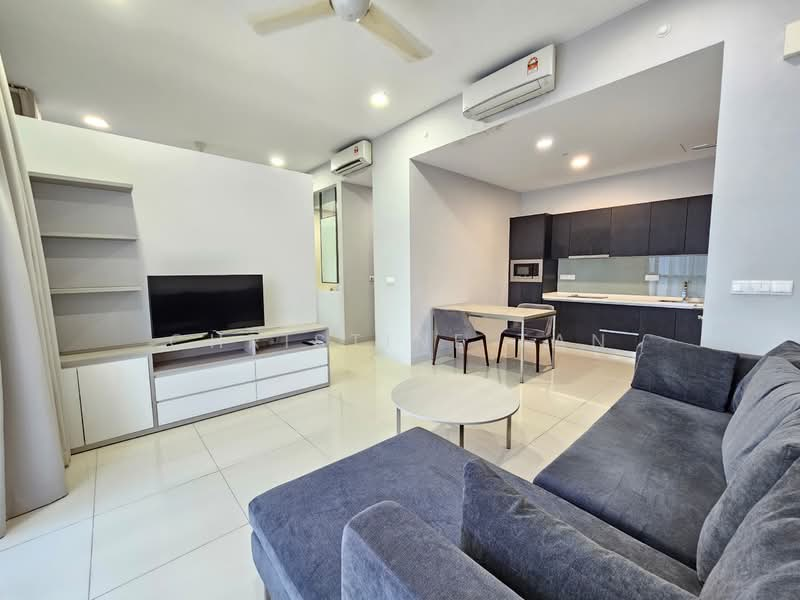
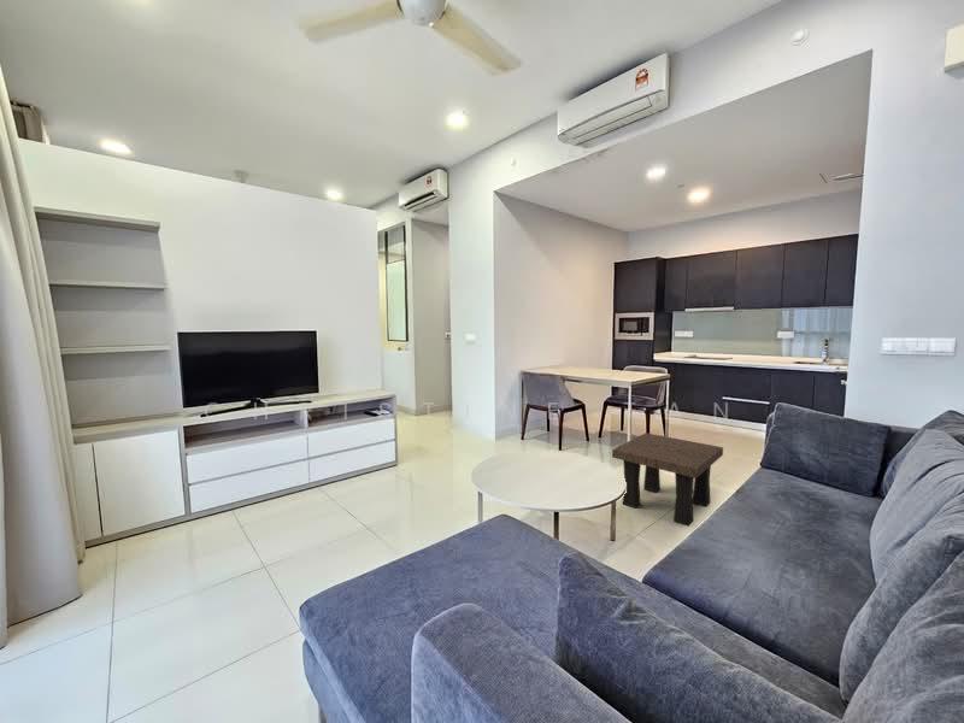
+ side table [611,431,724,528]
